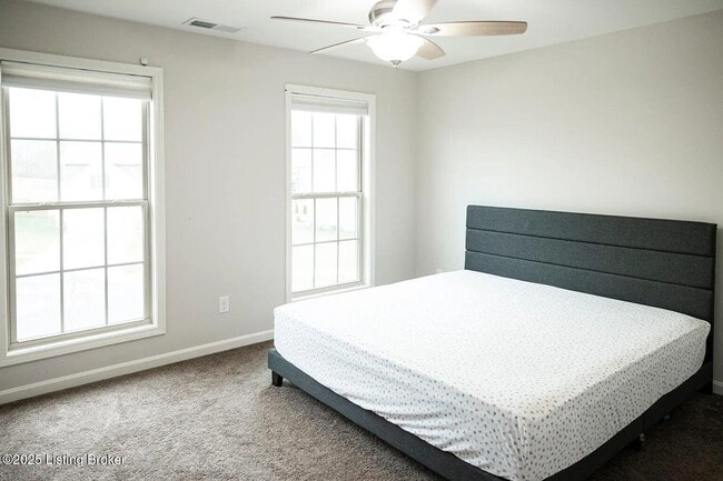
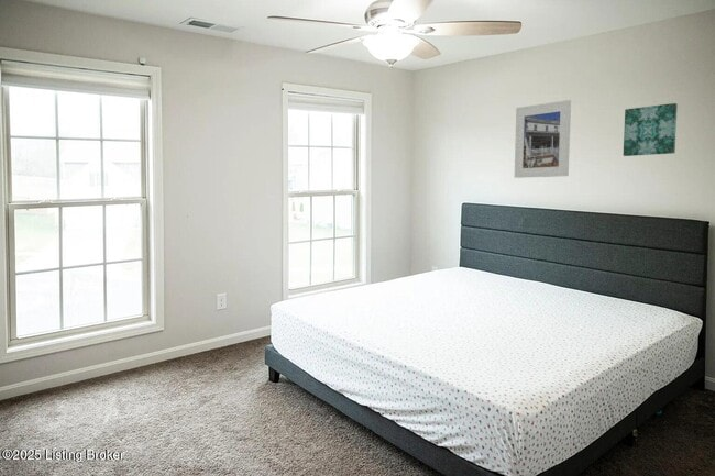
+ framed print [514,99,572,179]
+ wall art [623,102,679,157]
